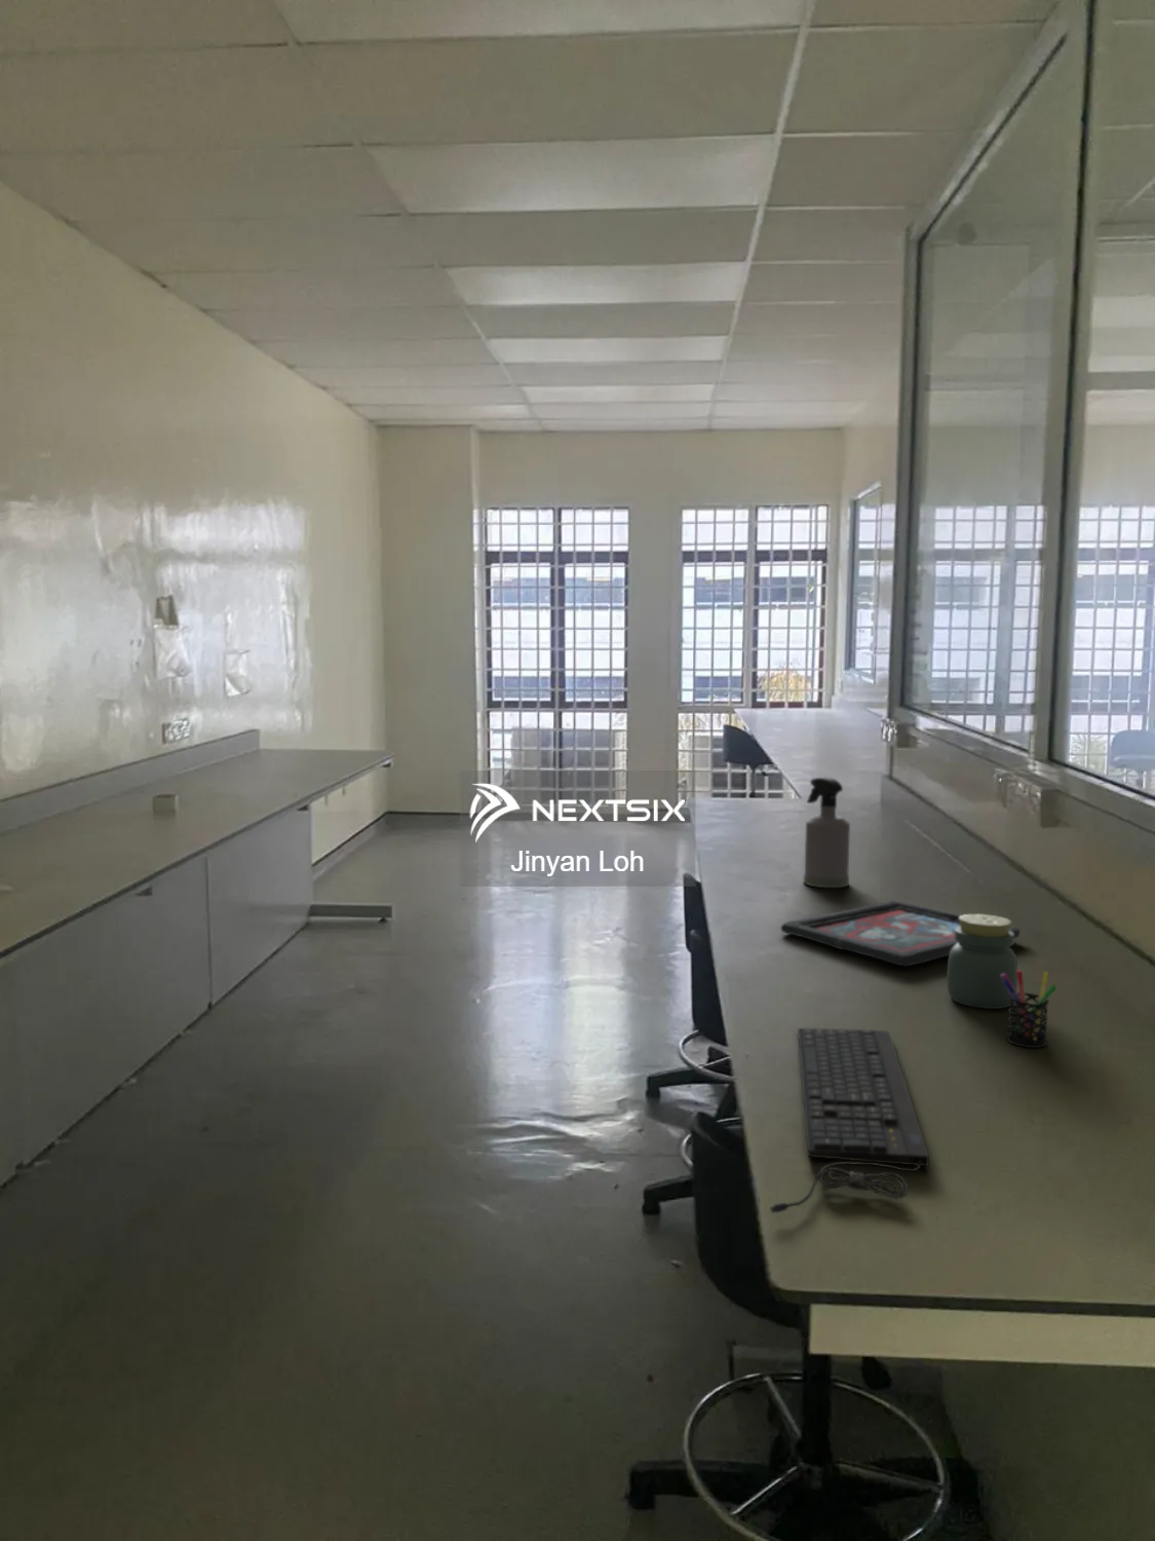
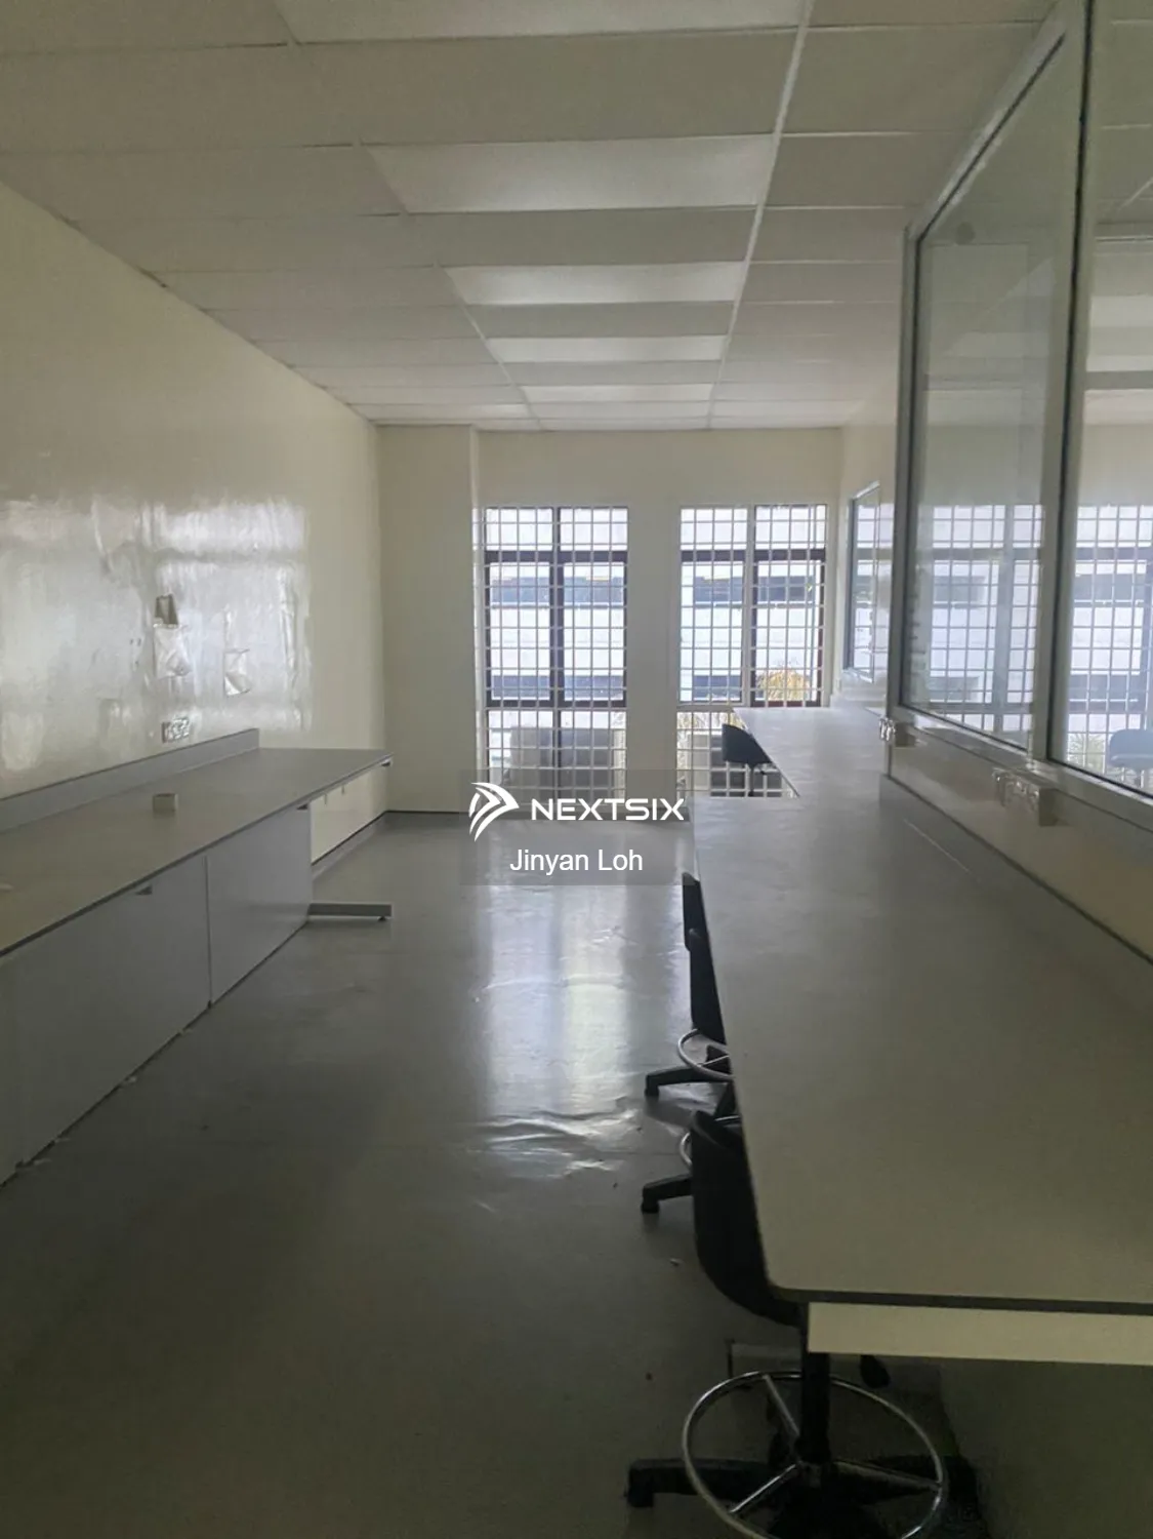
- spray bottle [803,775,852,888]
- keyboard [770,1028,931,1215]
- pen holder [1000,968,1058,1048]
- jar [945,914,1018,1010]
- picture frame [780,900,1020,968]
